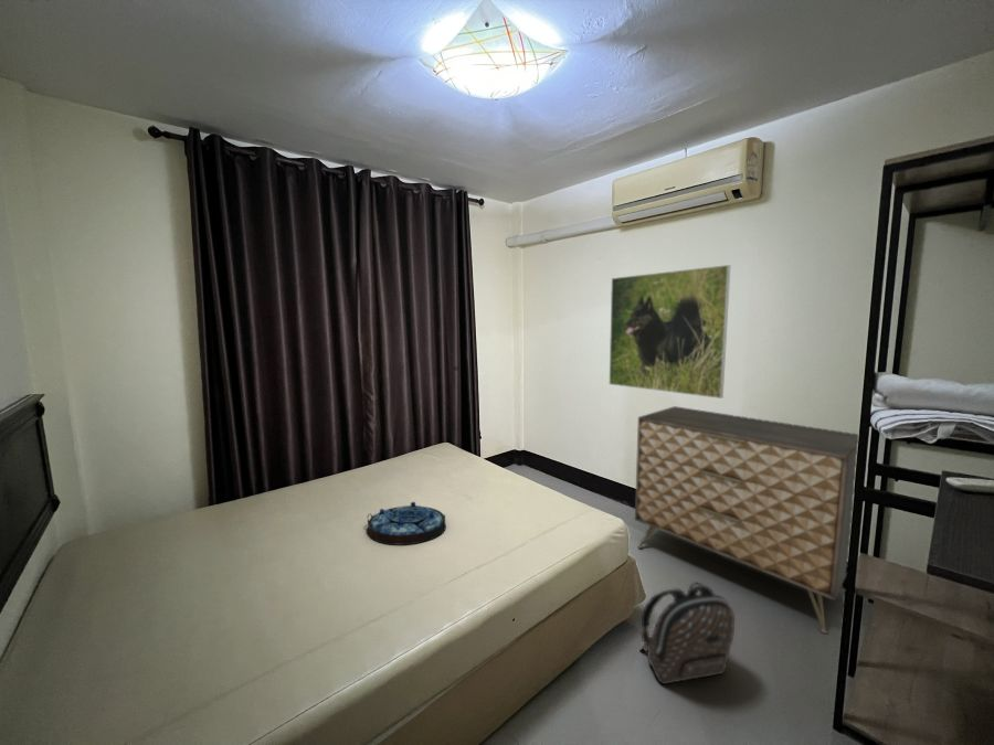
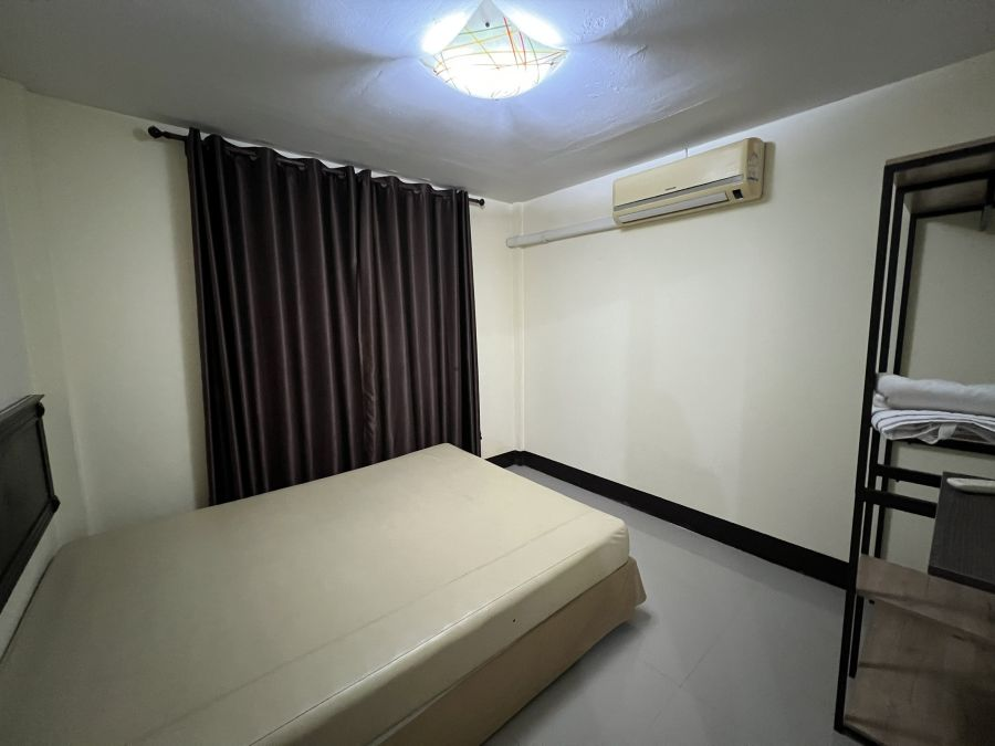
- dresser [634,405,859,635]
- serving tray [367,501,447,546]
- backpack [639,582,736,685]
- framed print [609,264,732,400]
